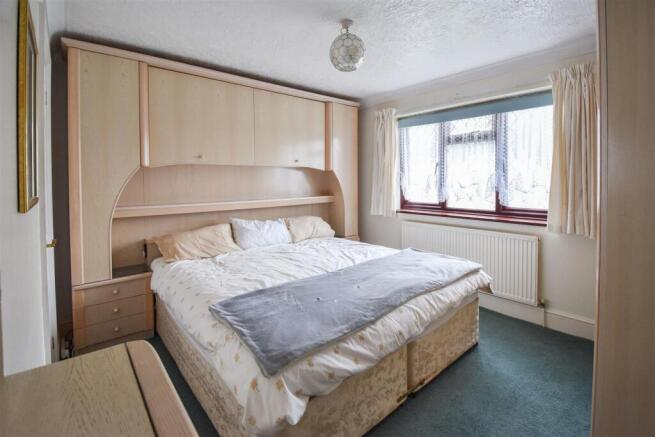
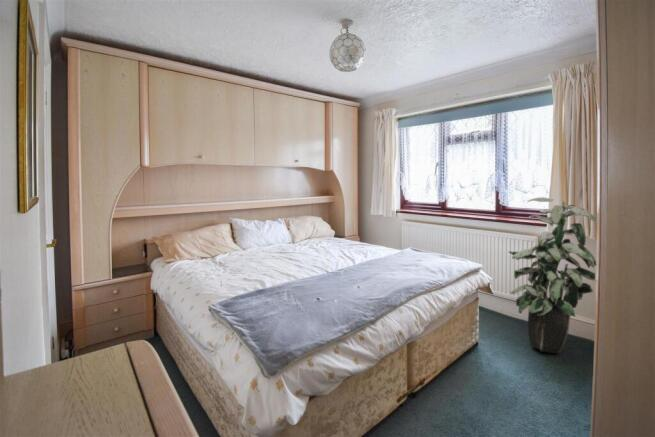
+ indoor plant [507,196,597,355]
